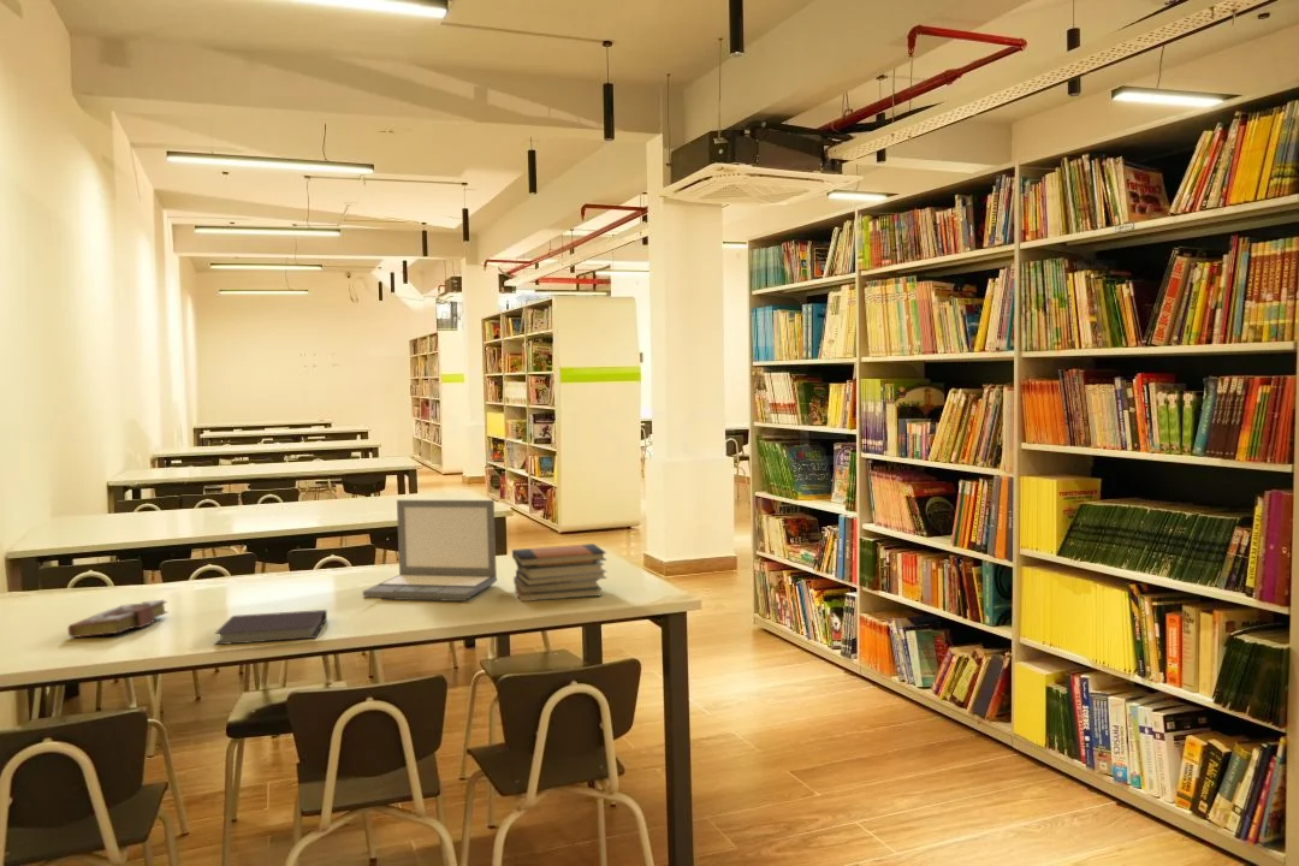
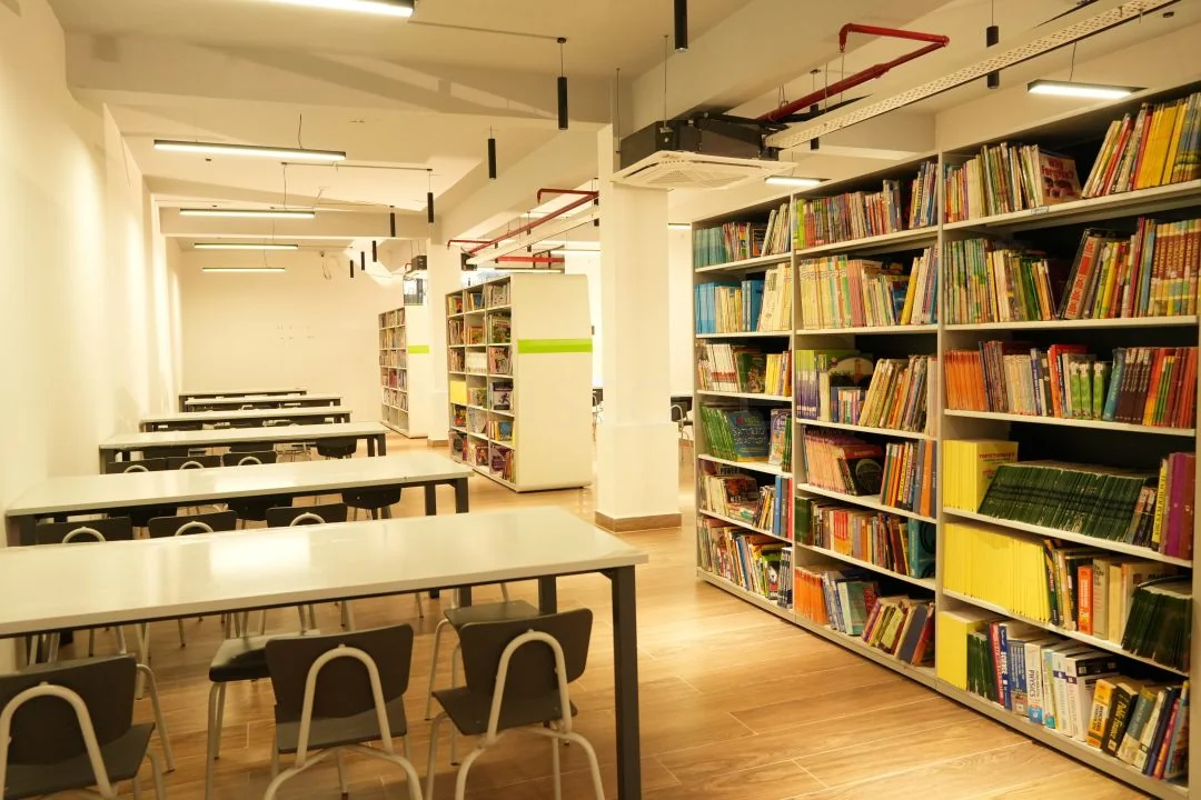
- laptop [362,499,498,603]
- book [66,599,170,639]
- book stack [511,542,609,603]
- notebook [213,609,328,646]
